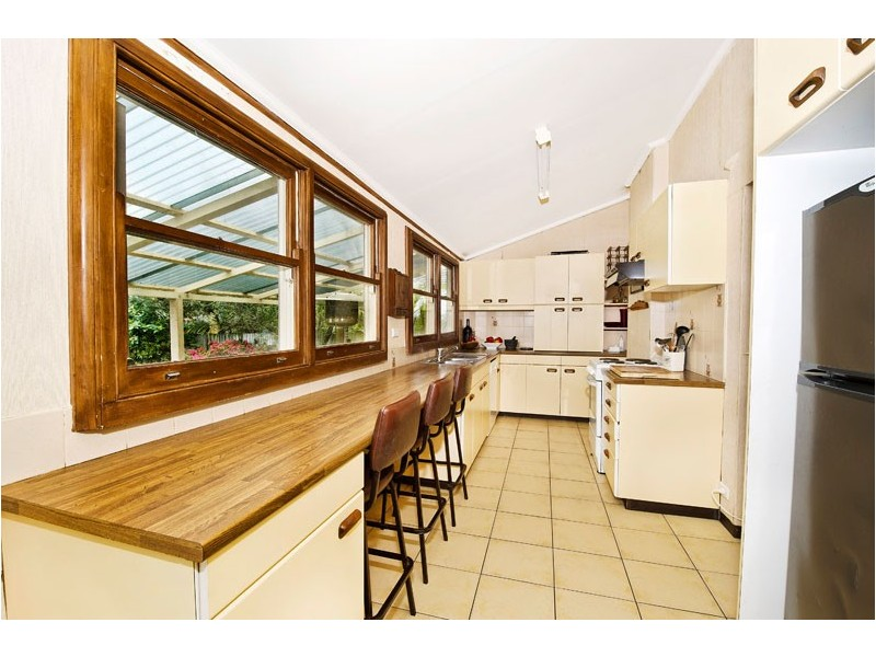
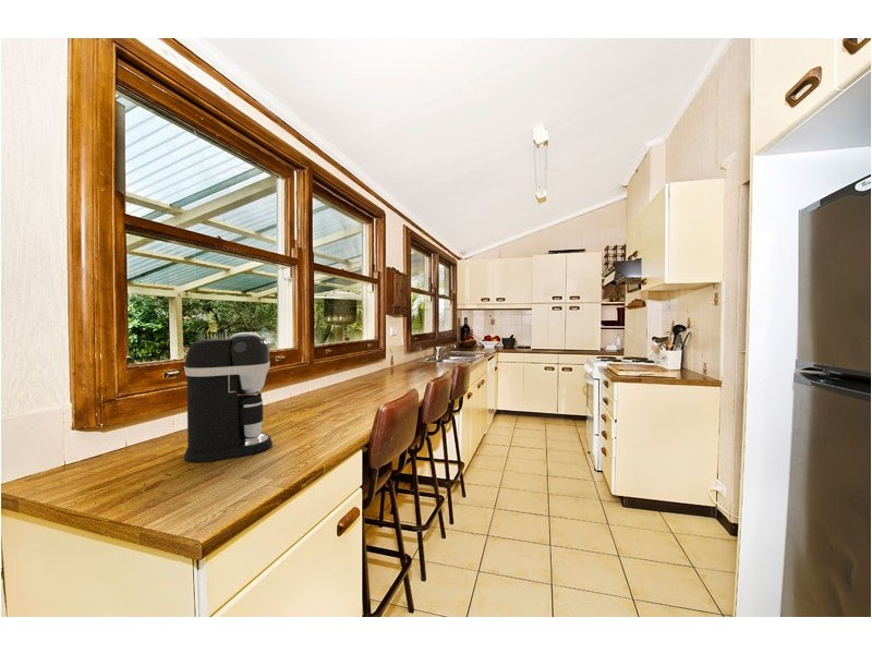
+ coffee maker [183,331,272,464]
